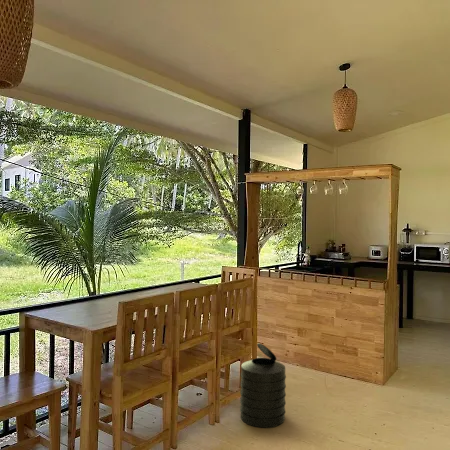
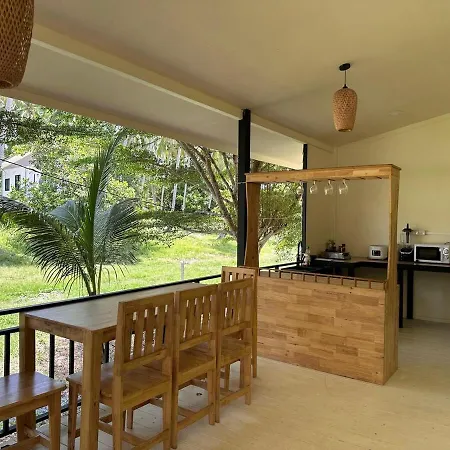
- trash can [239,342,287,429]
